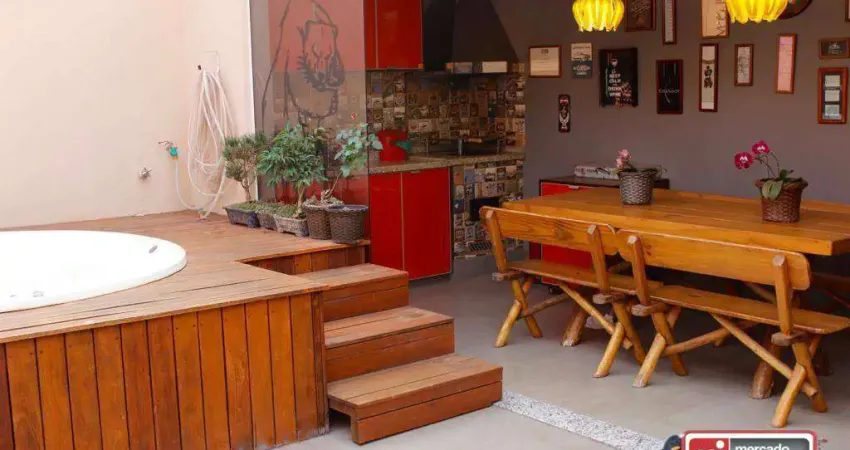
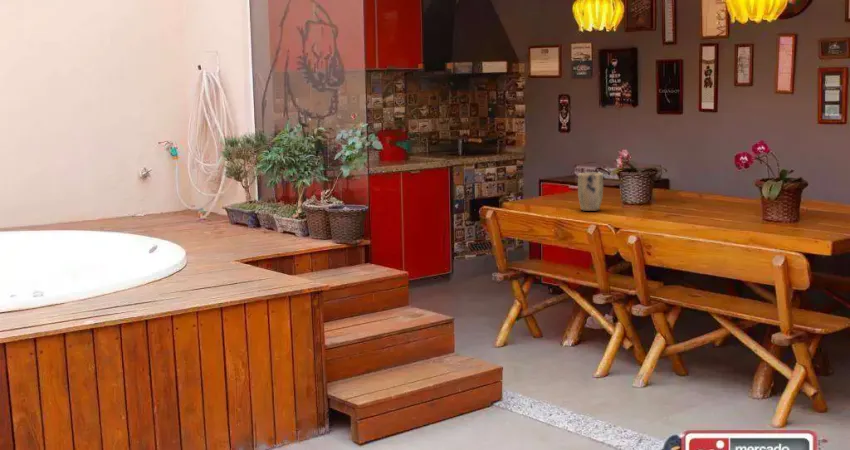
+ plant pot [577,172,604,212]
